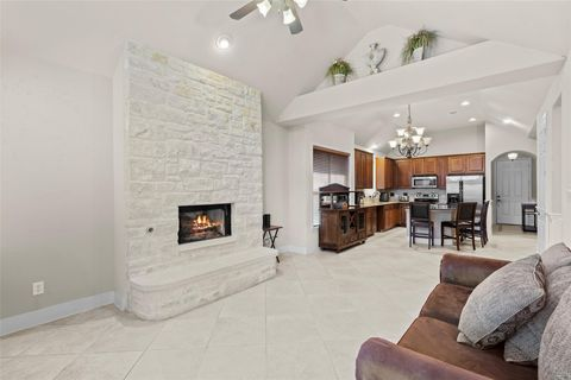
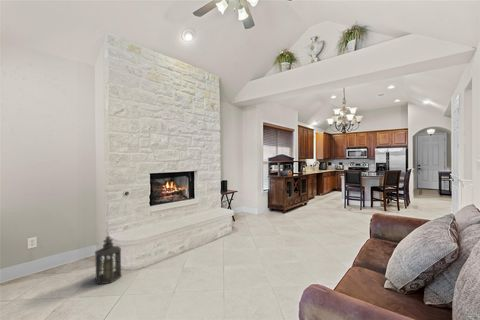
+ lantern [94,235,122,285]
